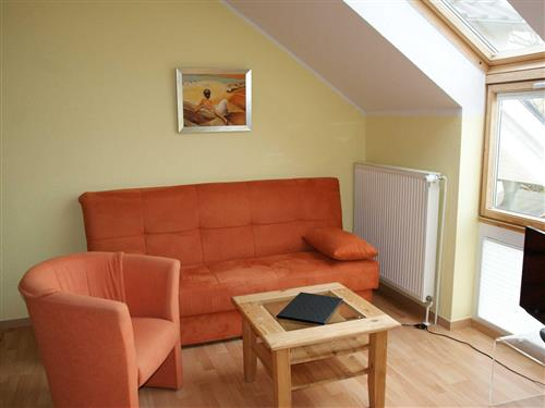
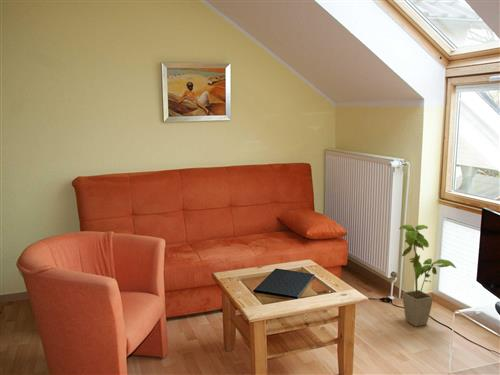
+ house plant [398,224,457,327]
